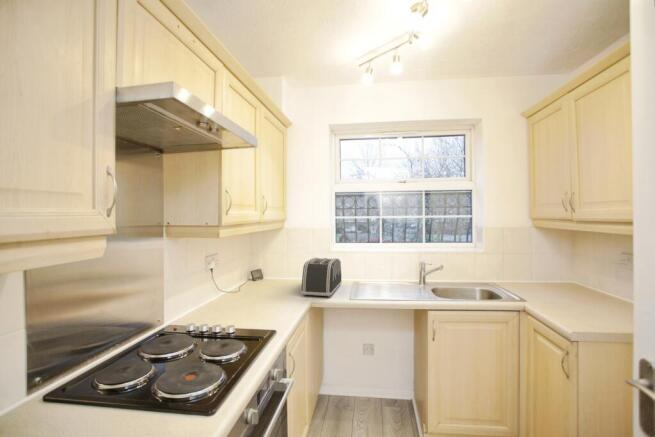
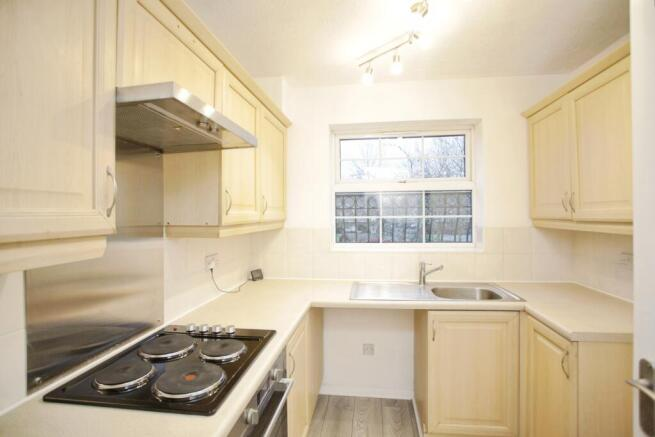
- toaster [300,257,343,298]
